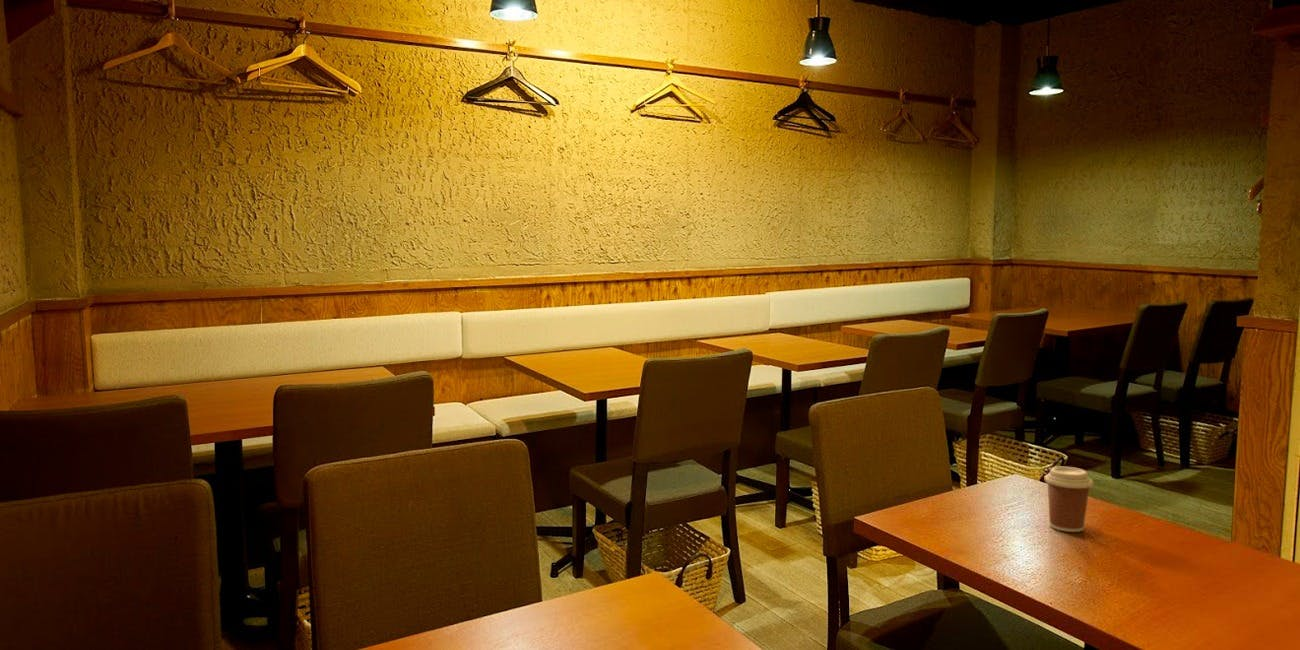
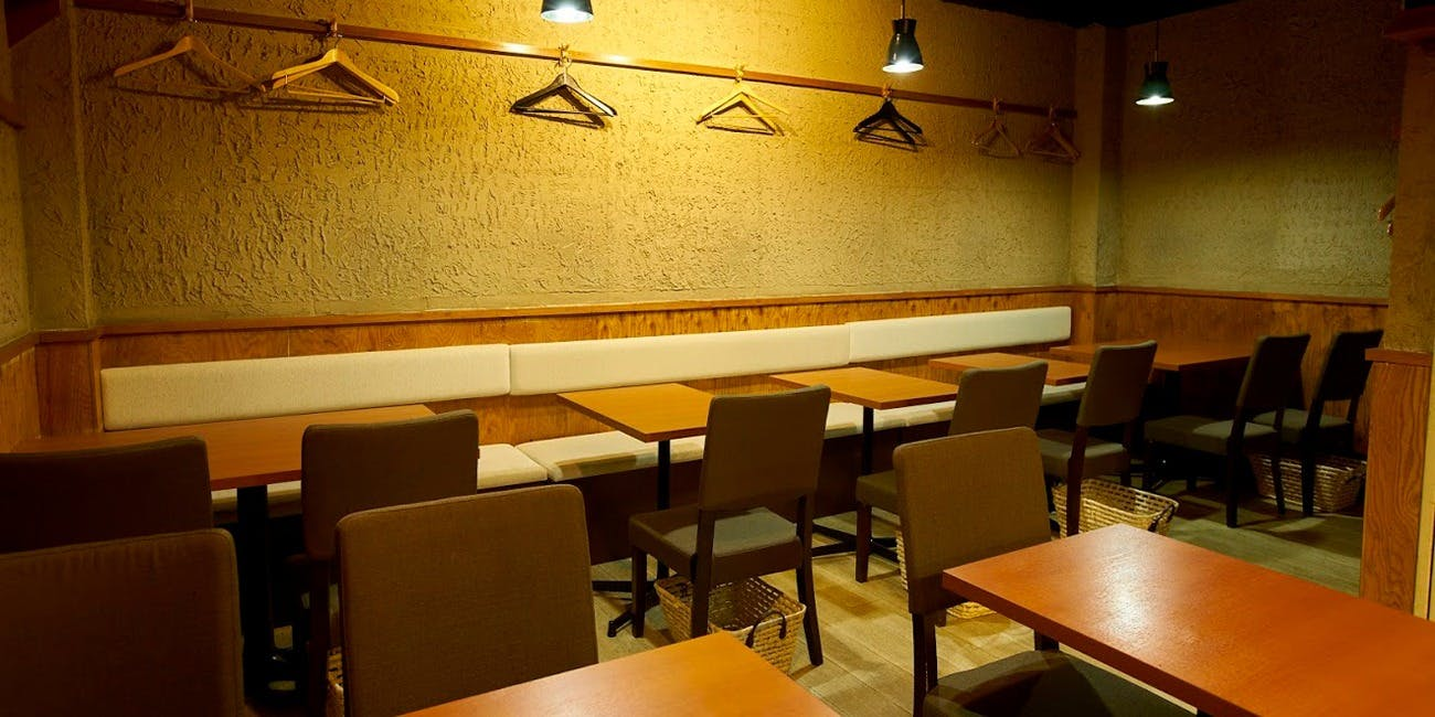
- coffee cup [1043,466,1094,533]
